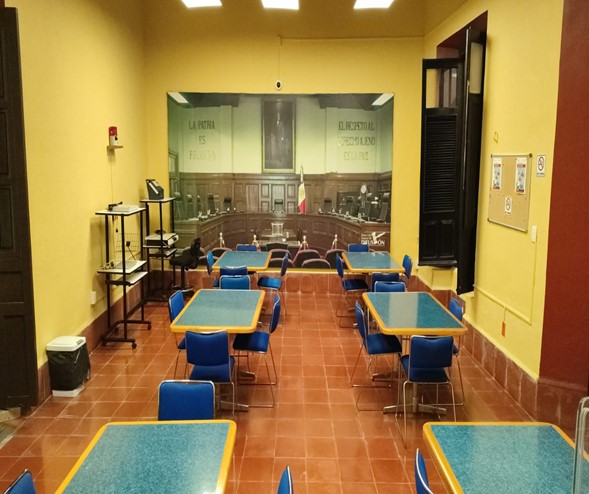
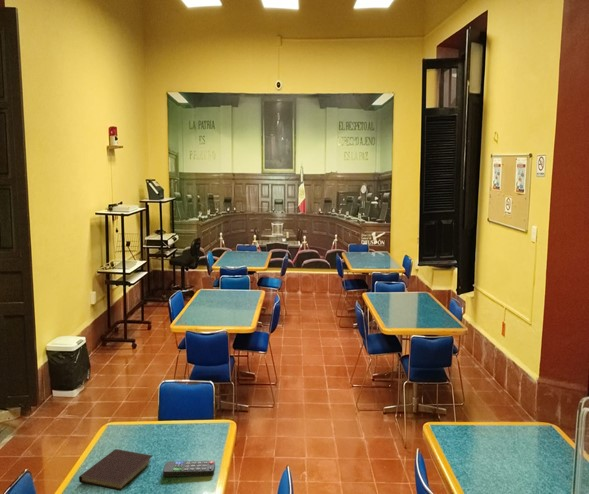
+ notebook [78,448,153,492]
+ remote control [162,460,216,478]
